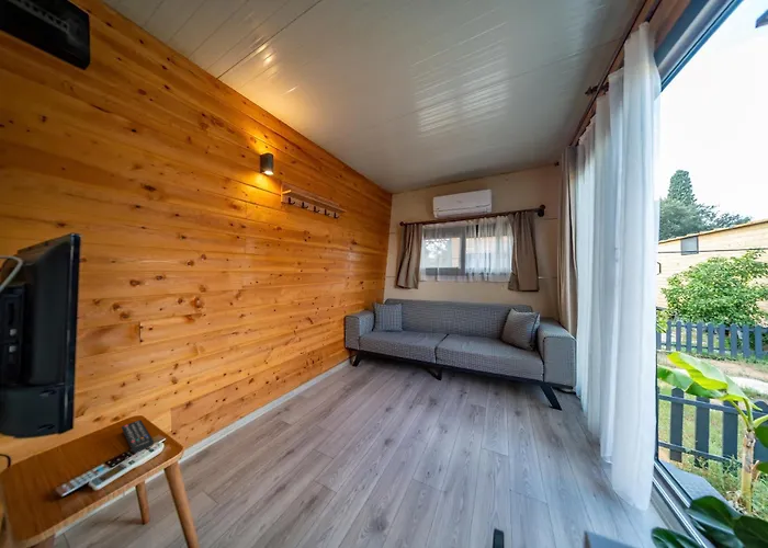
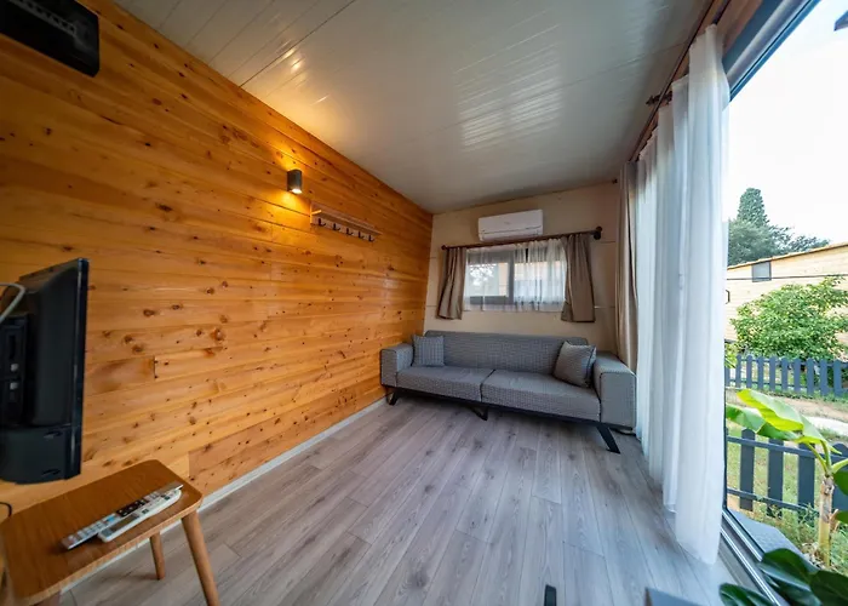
- remote control [121,419,155,454]
